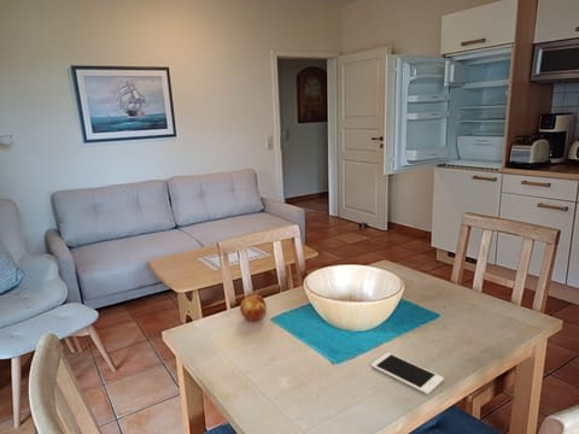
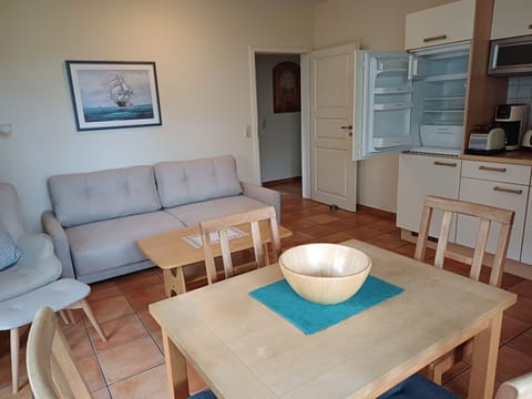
- cell phone [369,351,445,395]
- fruit [239,293,268,322]
